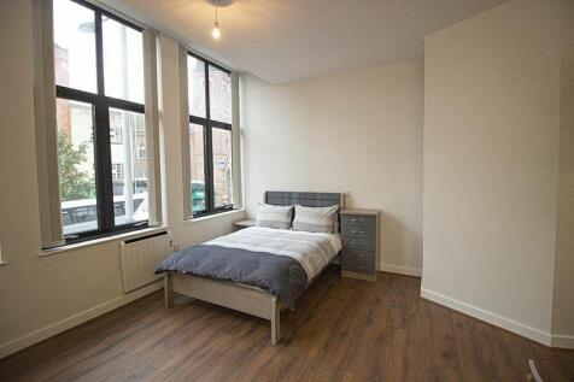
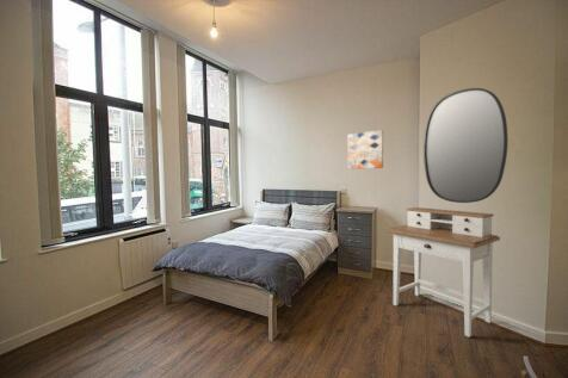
+ desk [385,206,501,339]
+ home mirror [422,87,510,204]
+ wall art [346,129,384,171]
